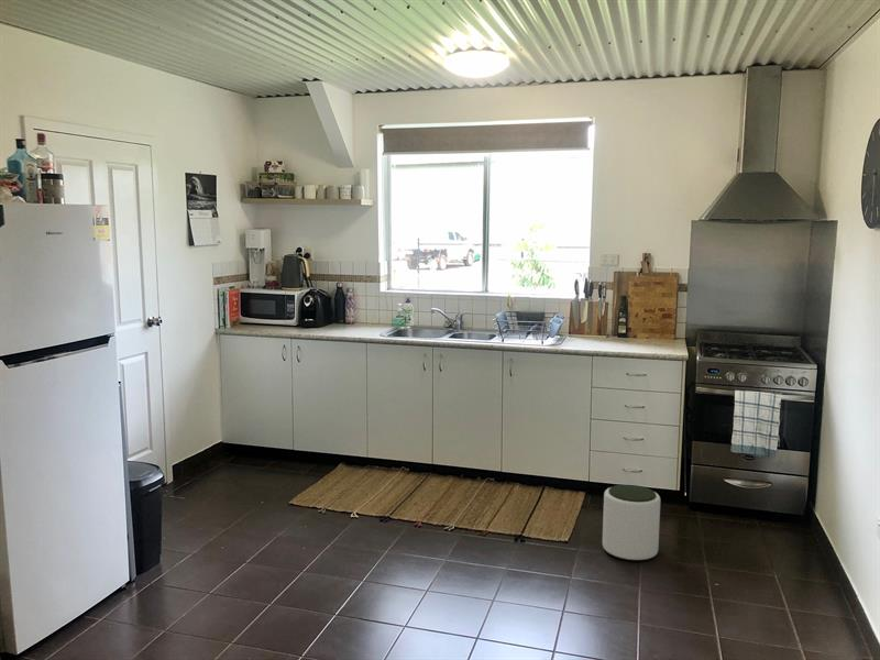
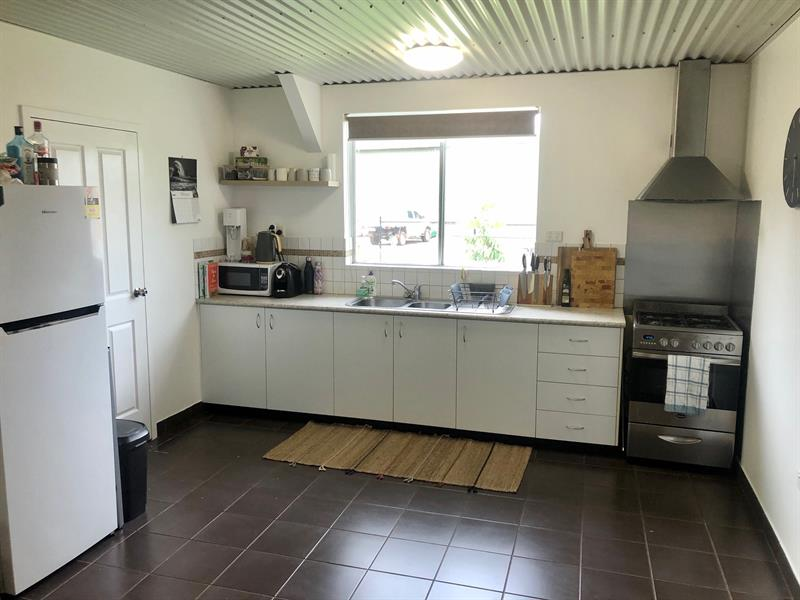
- plant pot [602,484,661,561]
